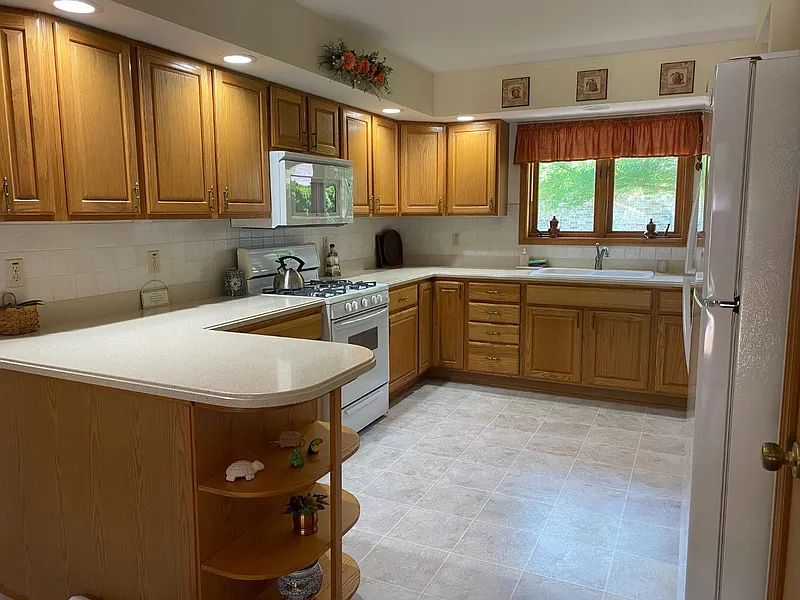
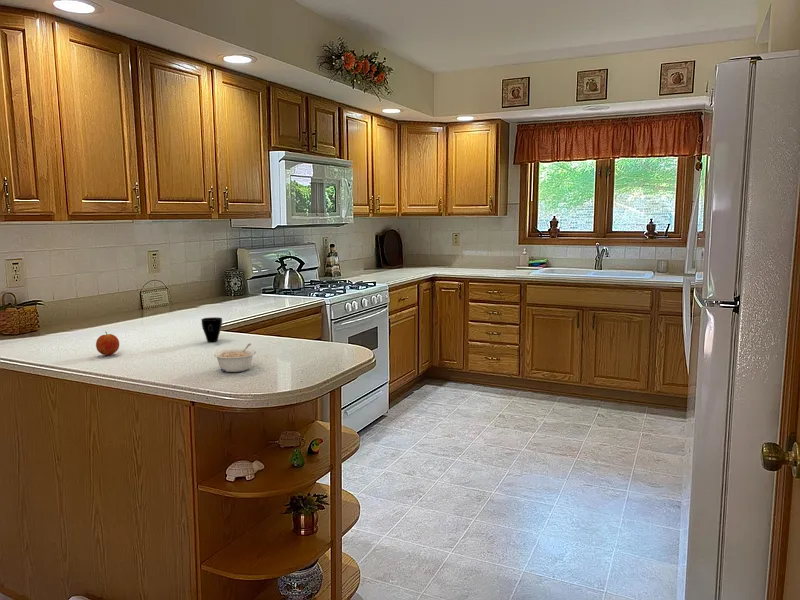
+ cup [200,316,223,343]
+ legume [213,342,257,373]
+ fruit [95,331,120,357]
